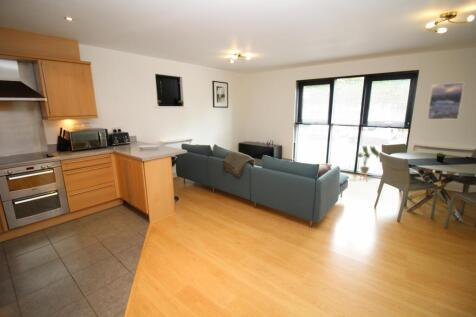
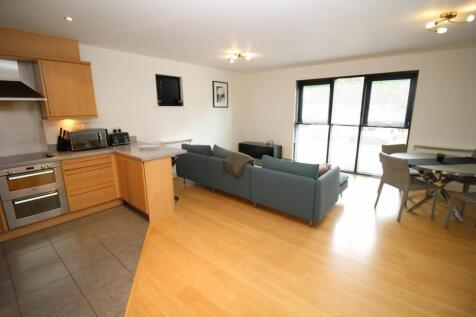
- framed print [426,81,465,120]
- house plant [355,145,380,182]
